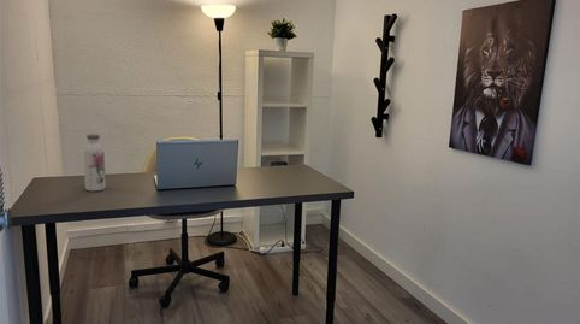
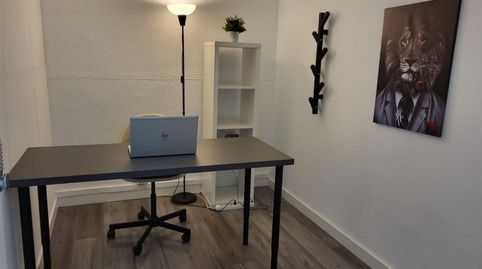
- water bottle [83,134,107,192]
